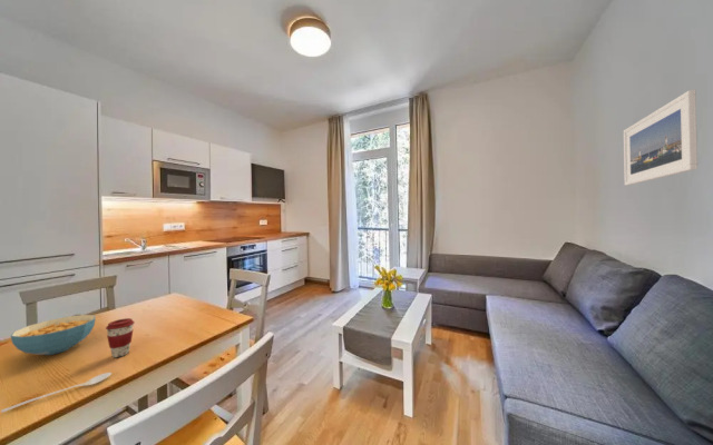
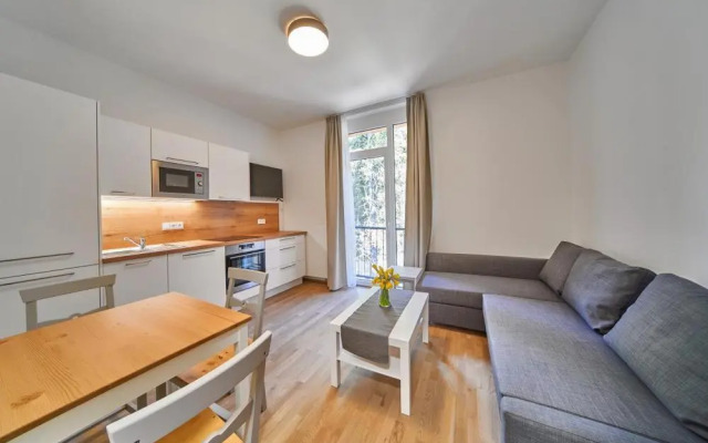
- cereal bowl [10,314,97,356]
- coffee cup [105,317,136,358]
- stirrer [0,372,113,414]
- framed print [623,89,699,187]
